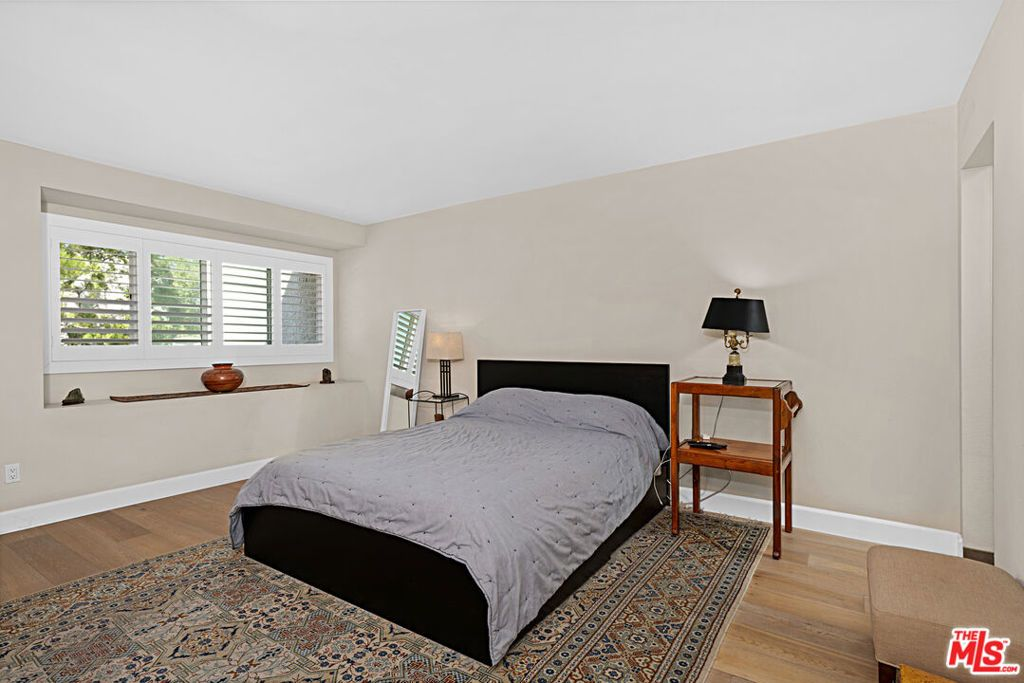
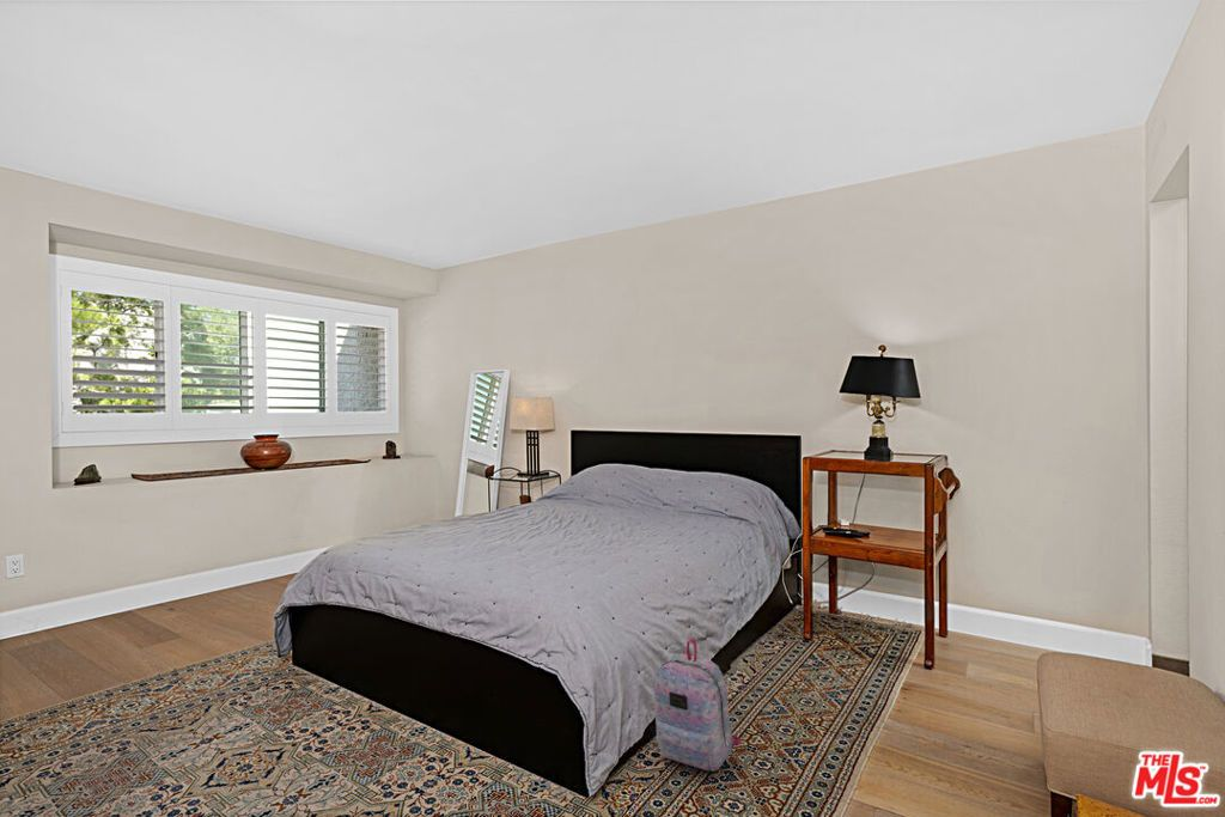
+ backpack [653,638,741,773]
